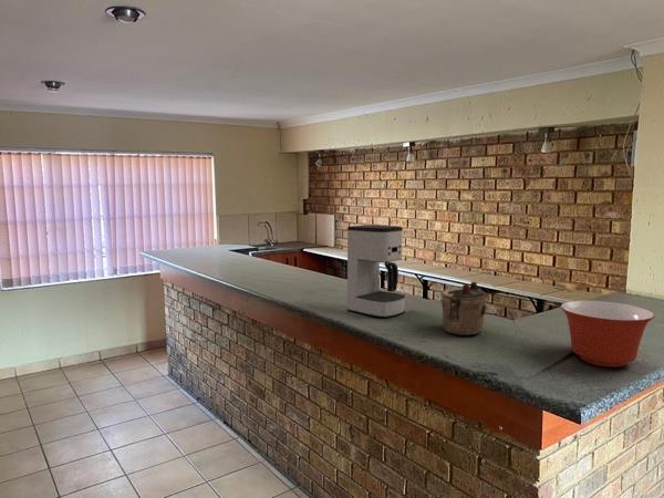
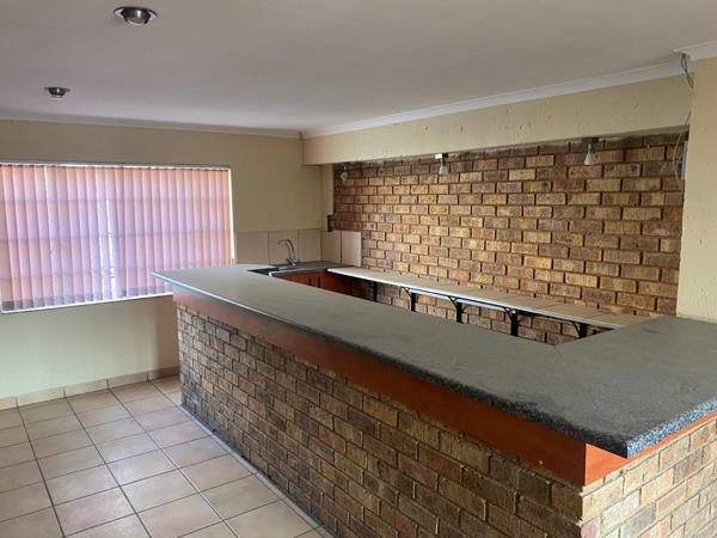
- coffee maker [346,224,406,319]
- teapot [440,281,489,336]
- mixing bowl [560,300,655,369]
